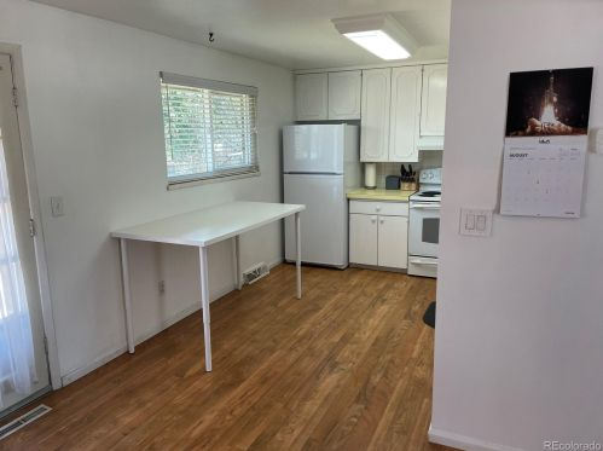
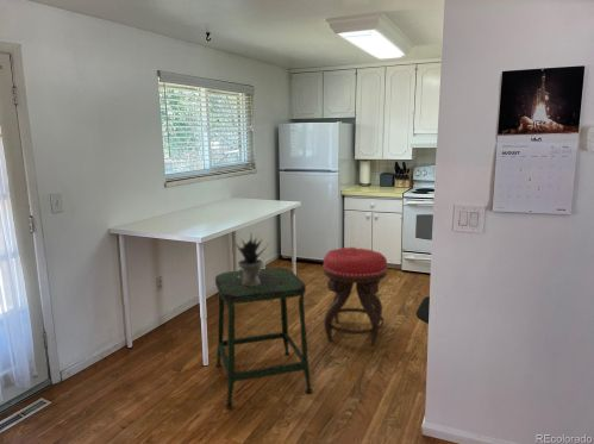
+ potted plant [233,232,270,286]
+ stool [214,267,313,408]
+ stool [323,246,388,346]
